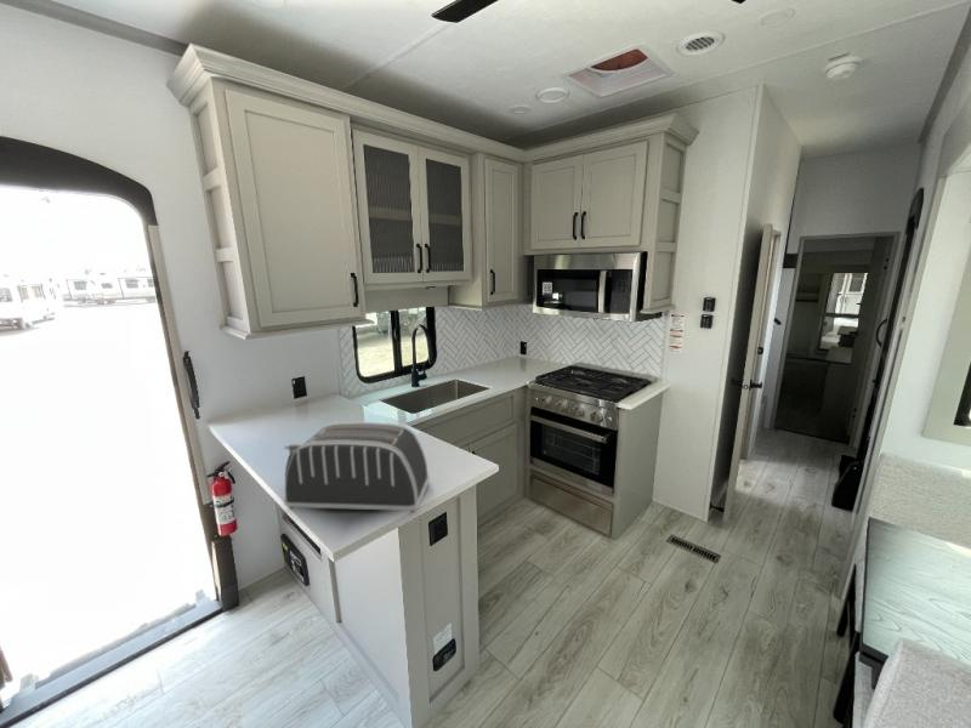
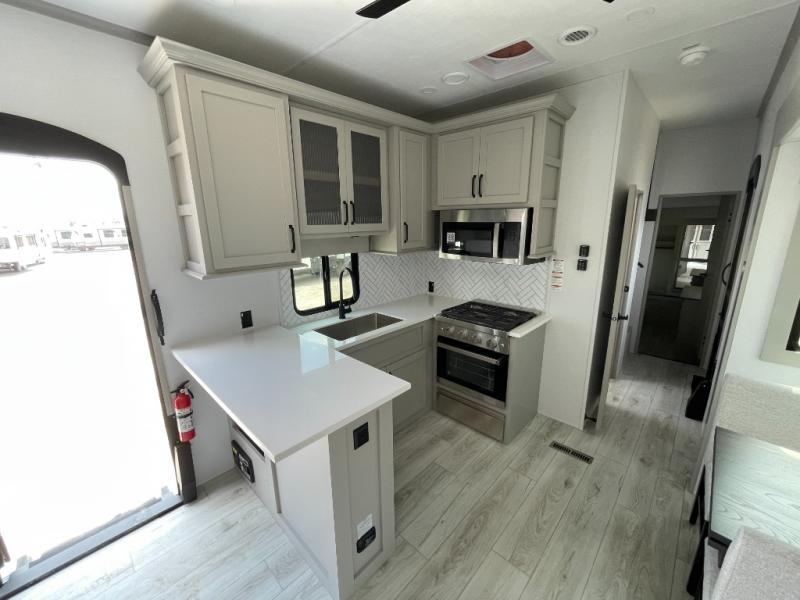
- toaster [283,421,431,514]
